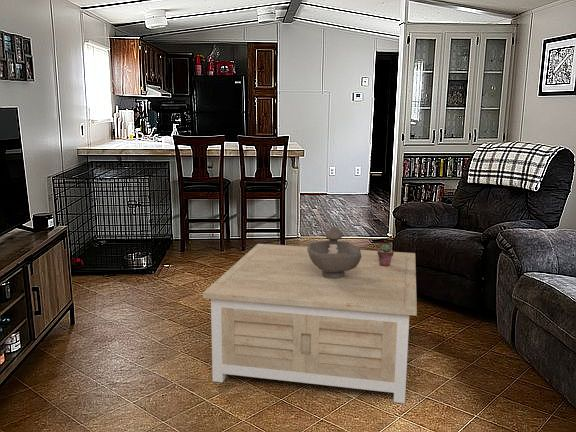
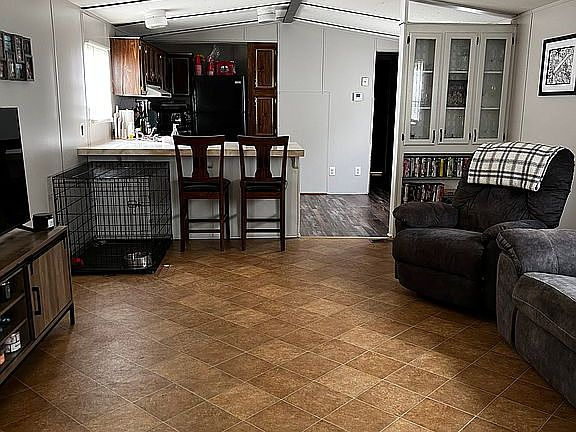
- coffee table [202,243,418,404]
- decorative bowl [307,226,361,279]
- potted succulent [377,243,394,266]
